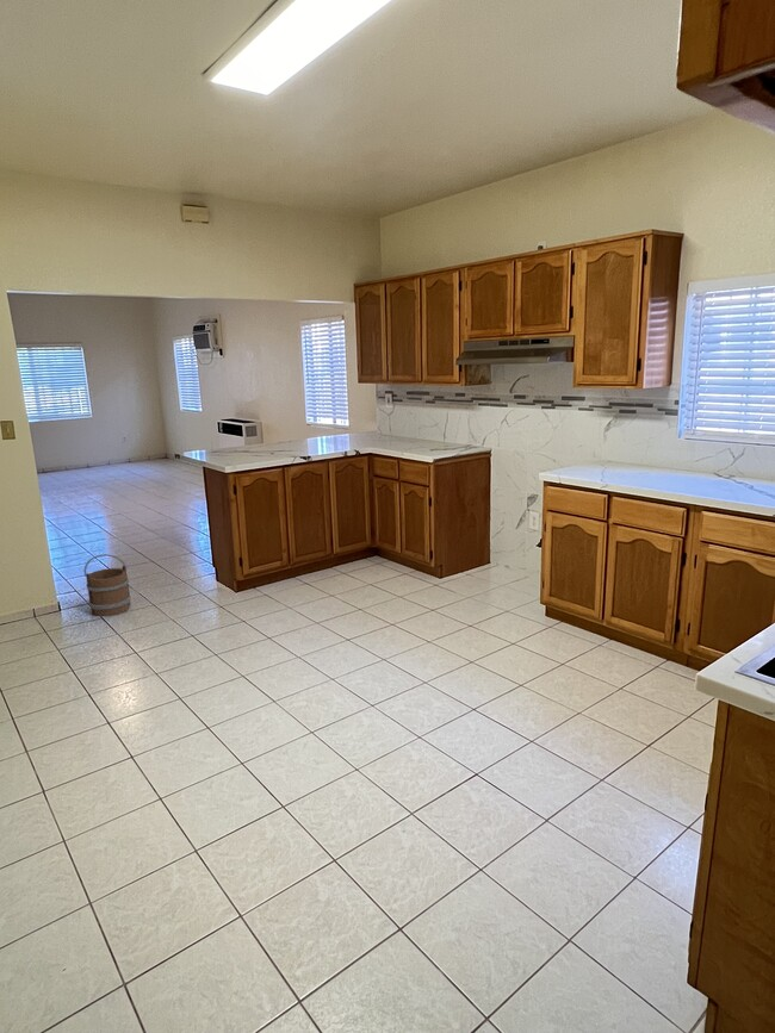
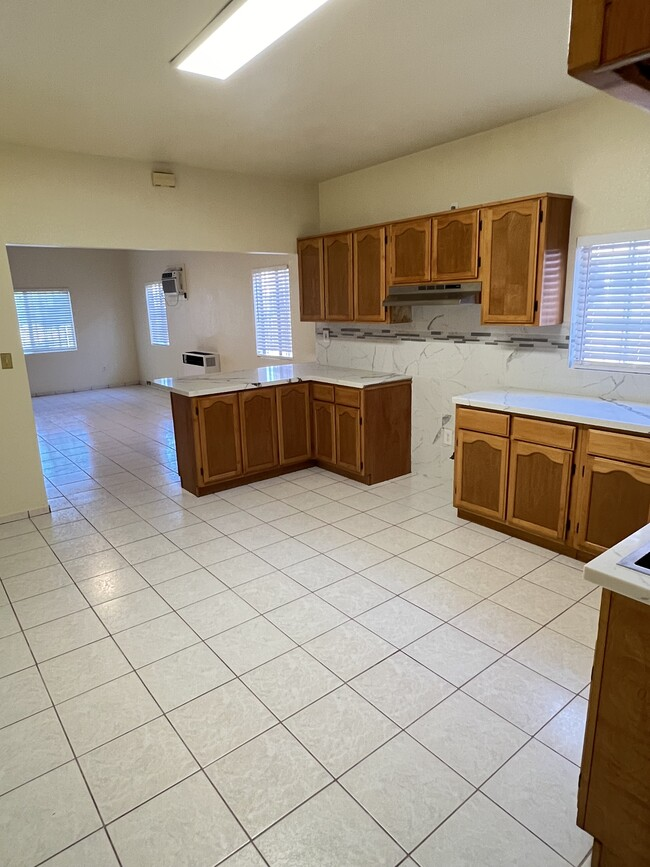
- bucket [83,553,132,617]
